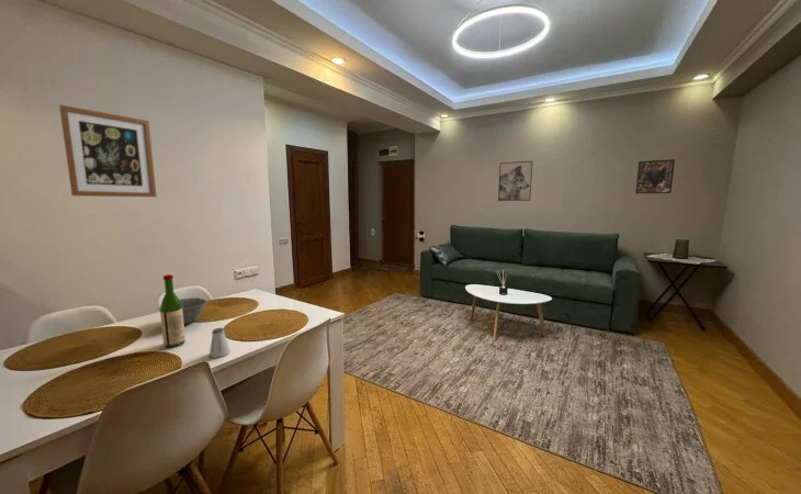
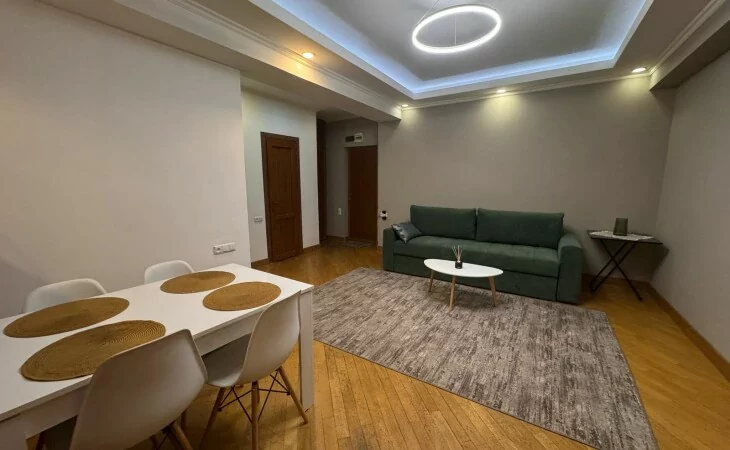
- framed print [634,158,676,194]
- wall art [497,160,534,202]
- bowl [157,296,207,325]
- saltshaker [208,327,232,359]
- wine bottle [159,273,187,348]
- wall art [58,104,158,198]
